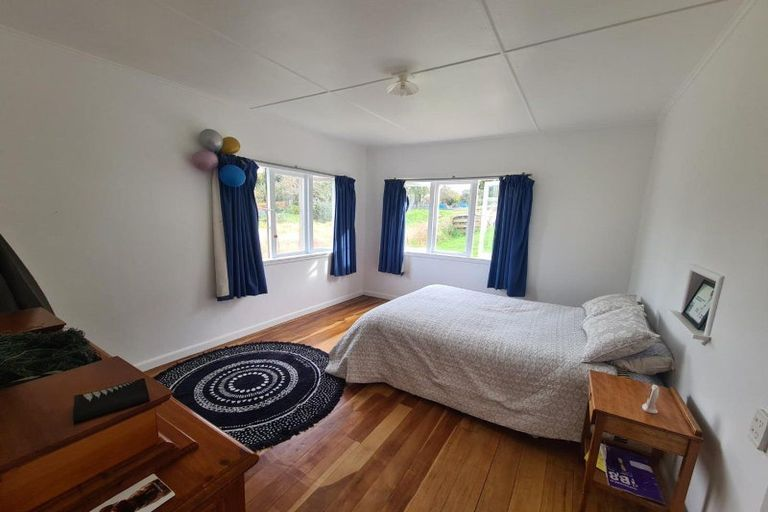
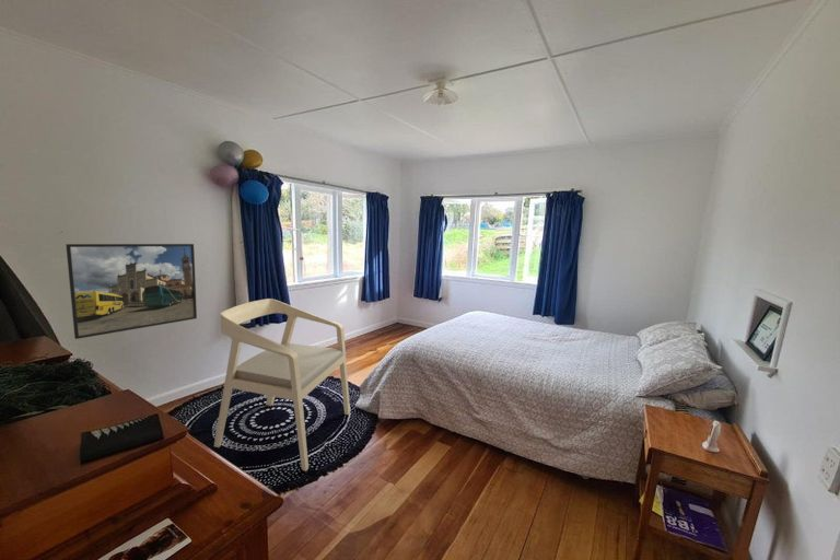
+ armchair [213,298,351,472]
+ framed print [65,243,198,340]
